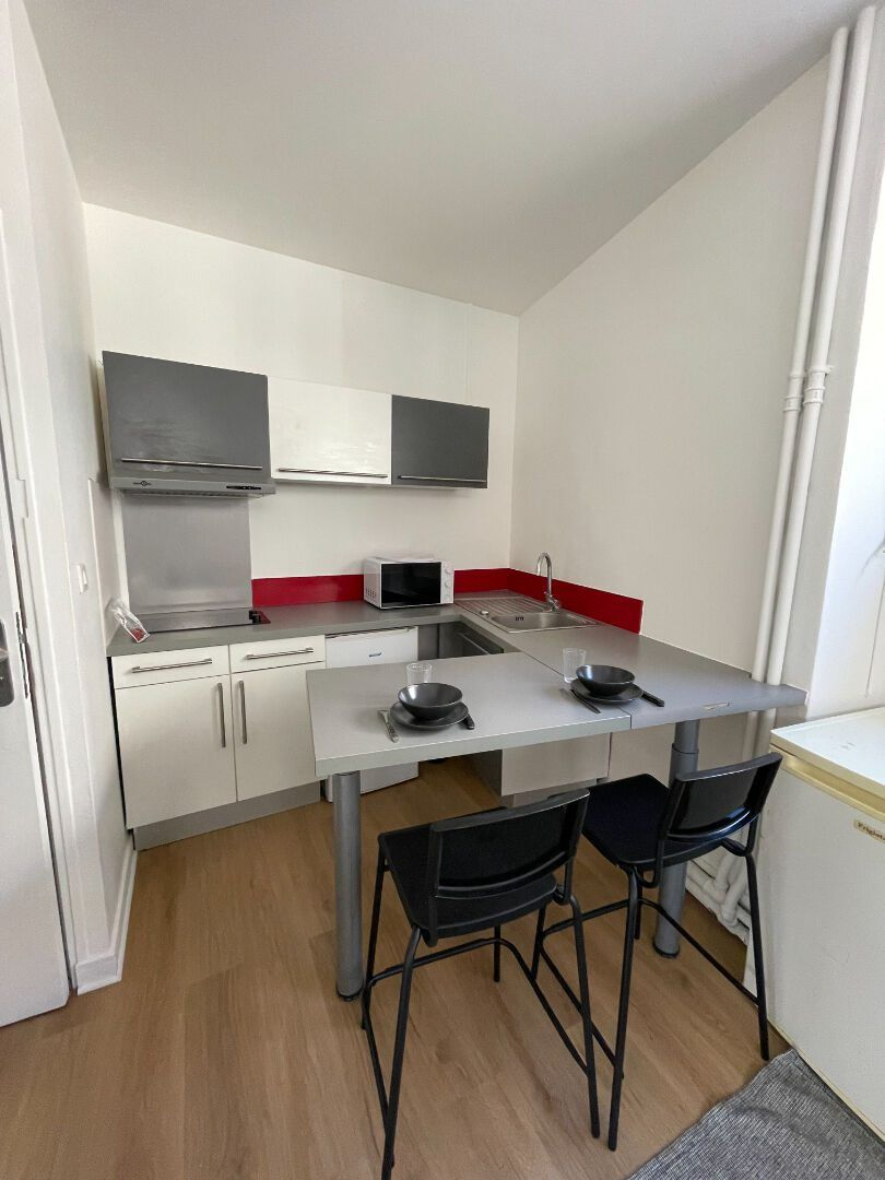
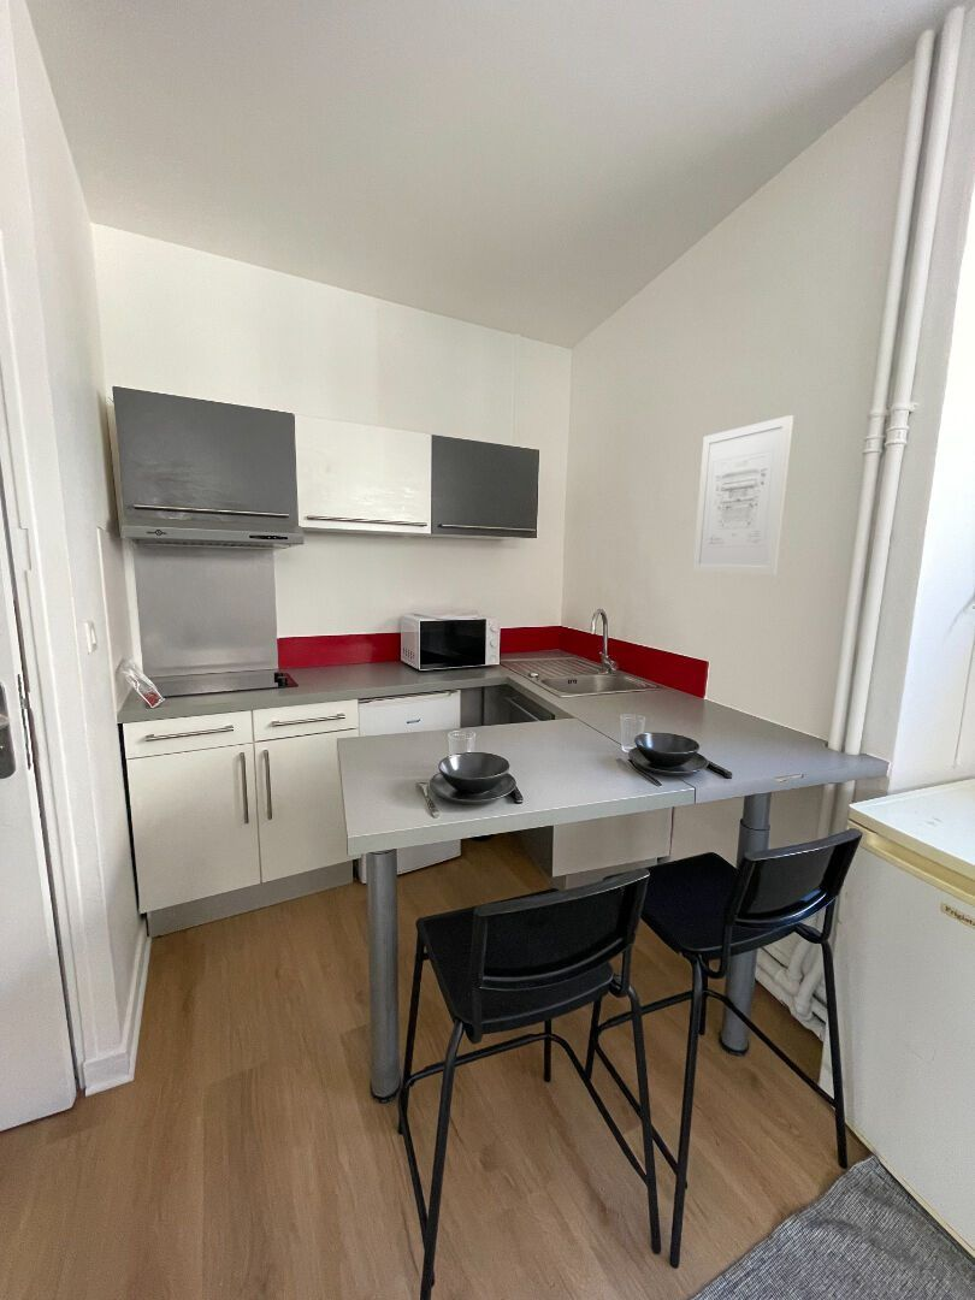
+ wall art [692,414,794,577]
